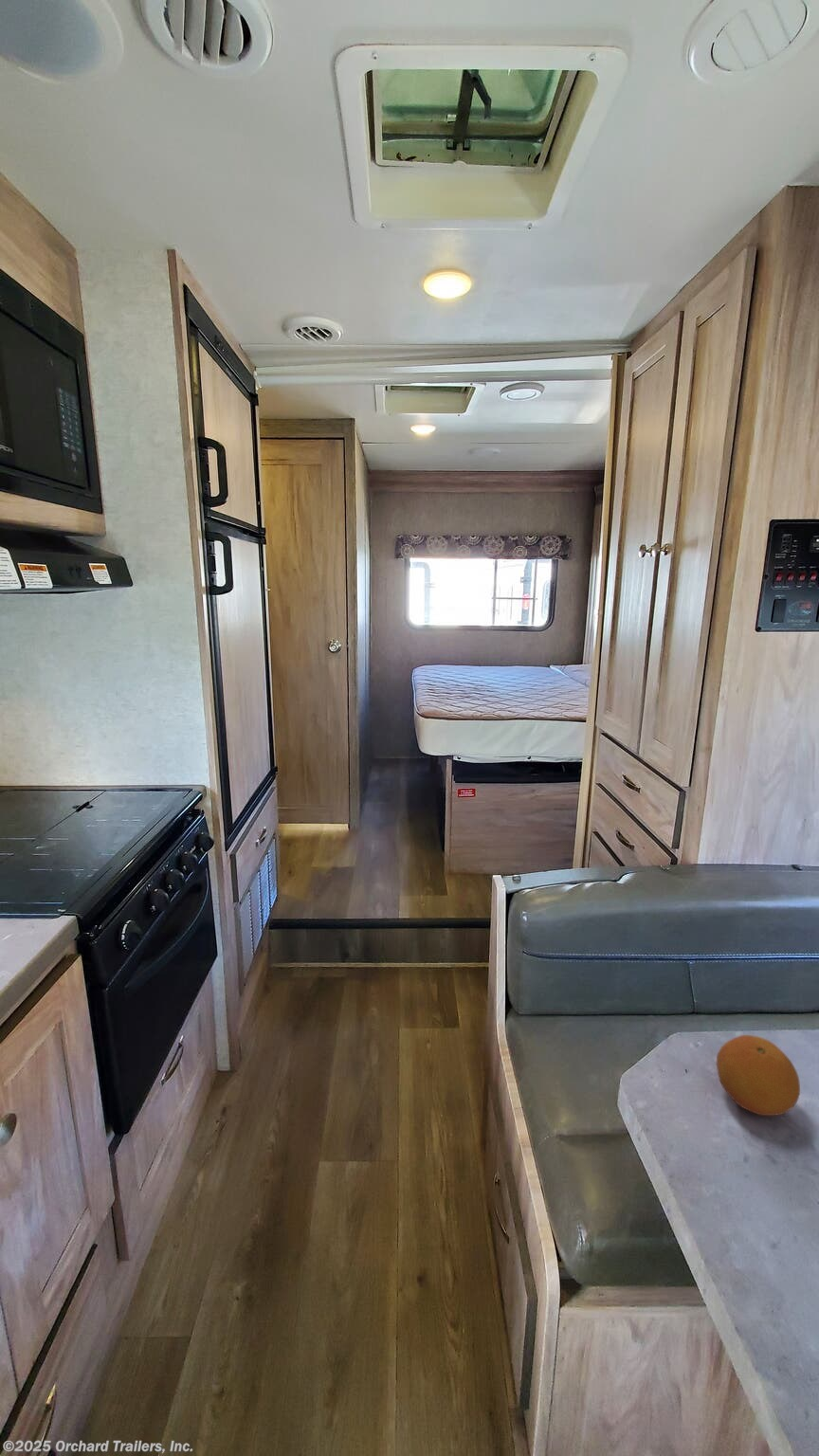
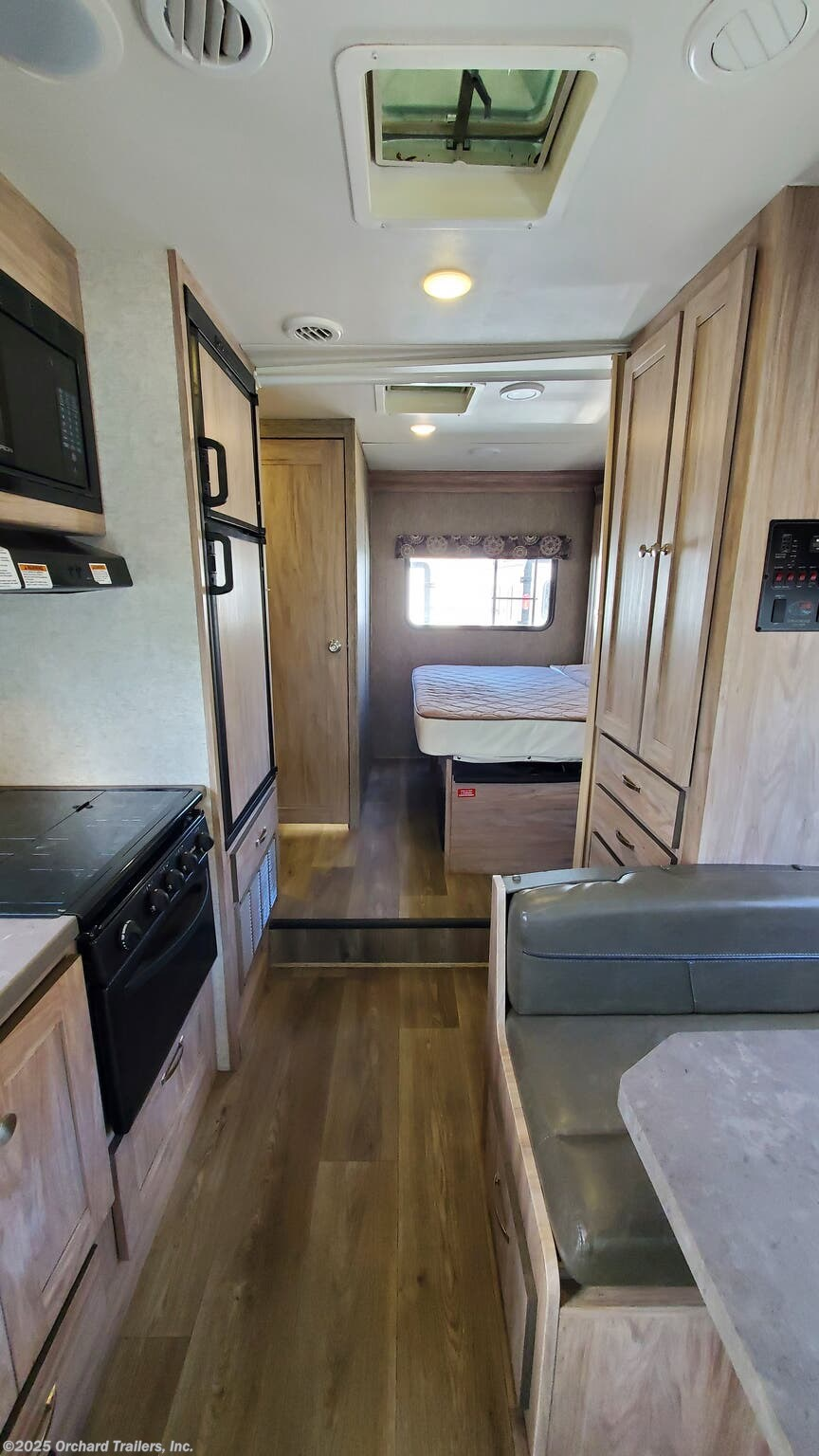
- fruit [716,1034,801,1117]
